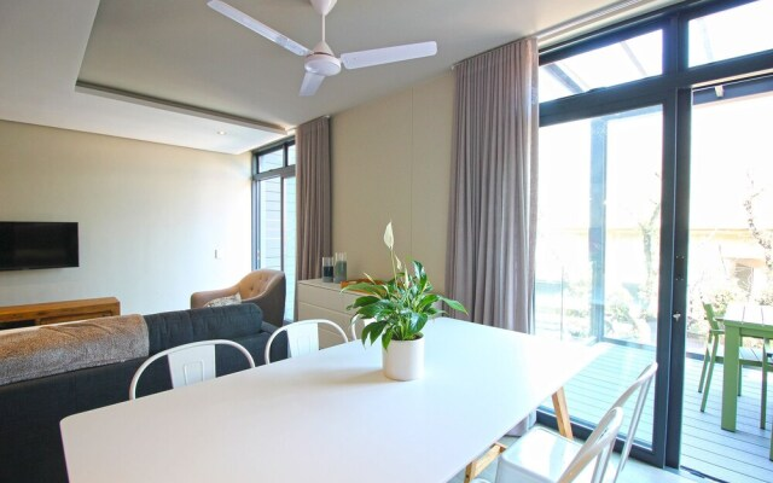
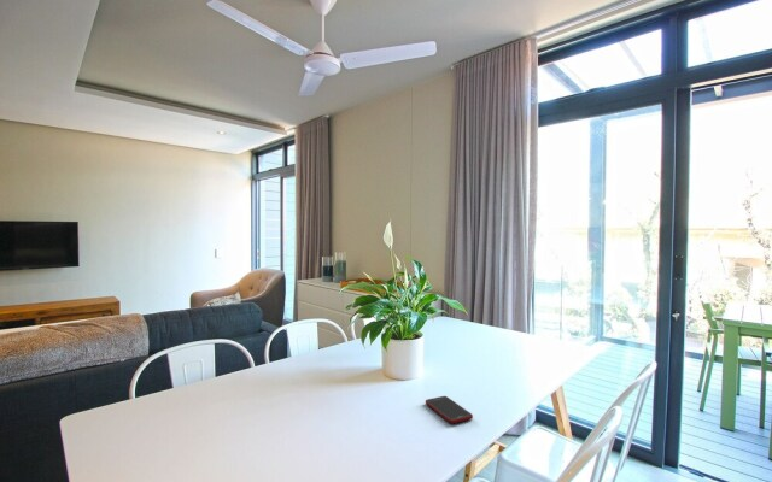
+ cell phone [425,395,474,424]
